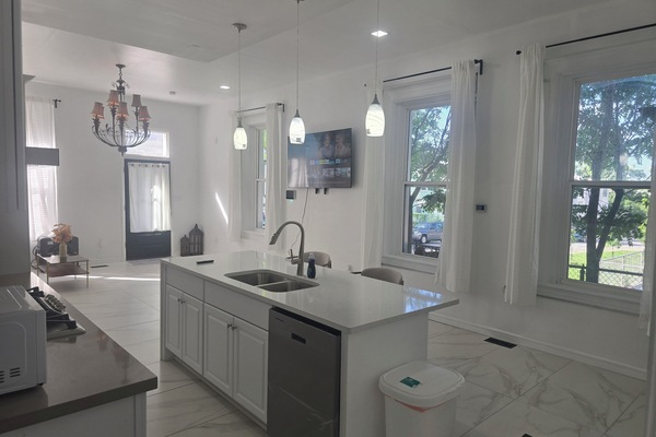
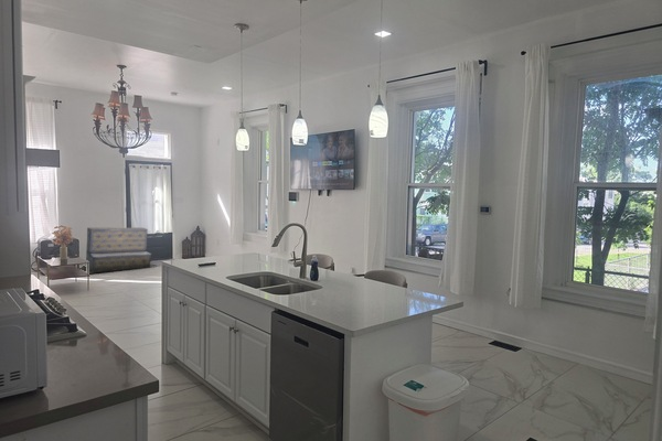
+ bench [79,226,159,275]
